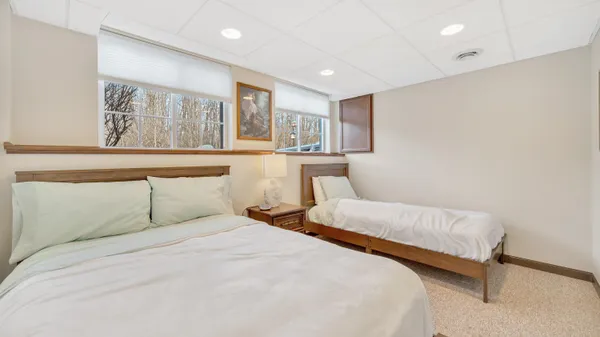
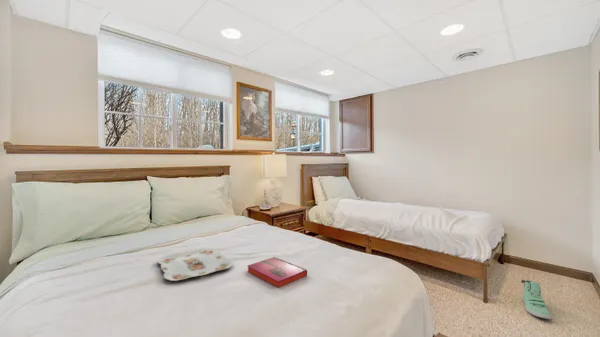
+ sneaker [520,279,552,320]
+ hardback book [247,256,308,289]
+ serving tray [156,248,234,282]
